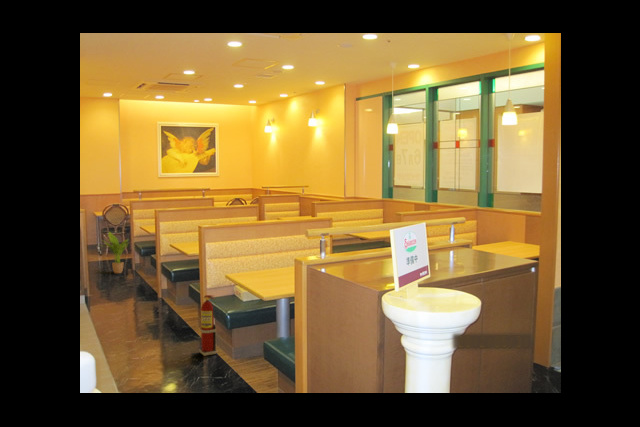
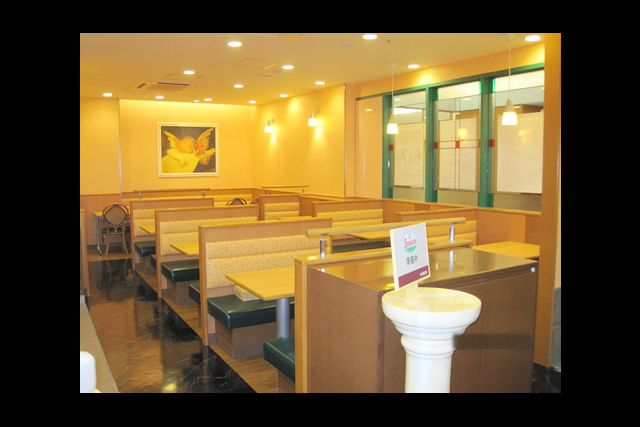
- potted plant [98,231,130,274]
- fire extinguisher [199,294,217,357]
